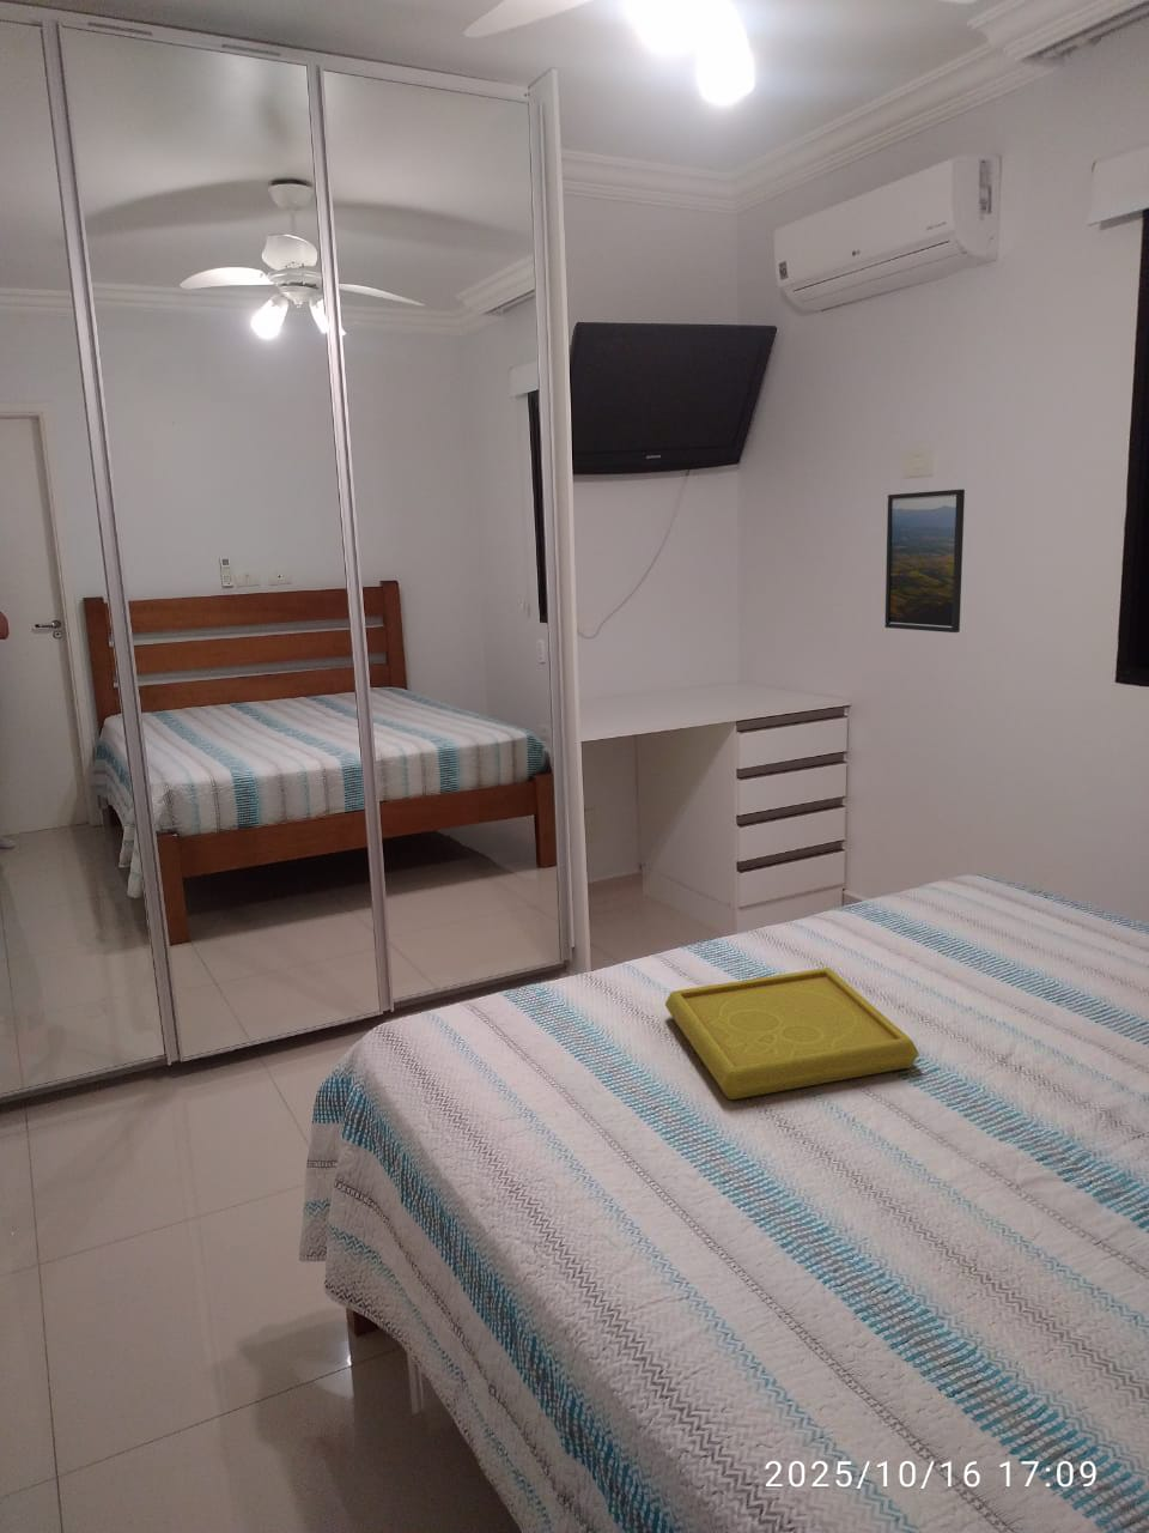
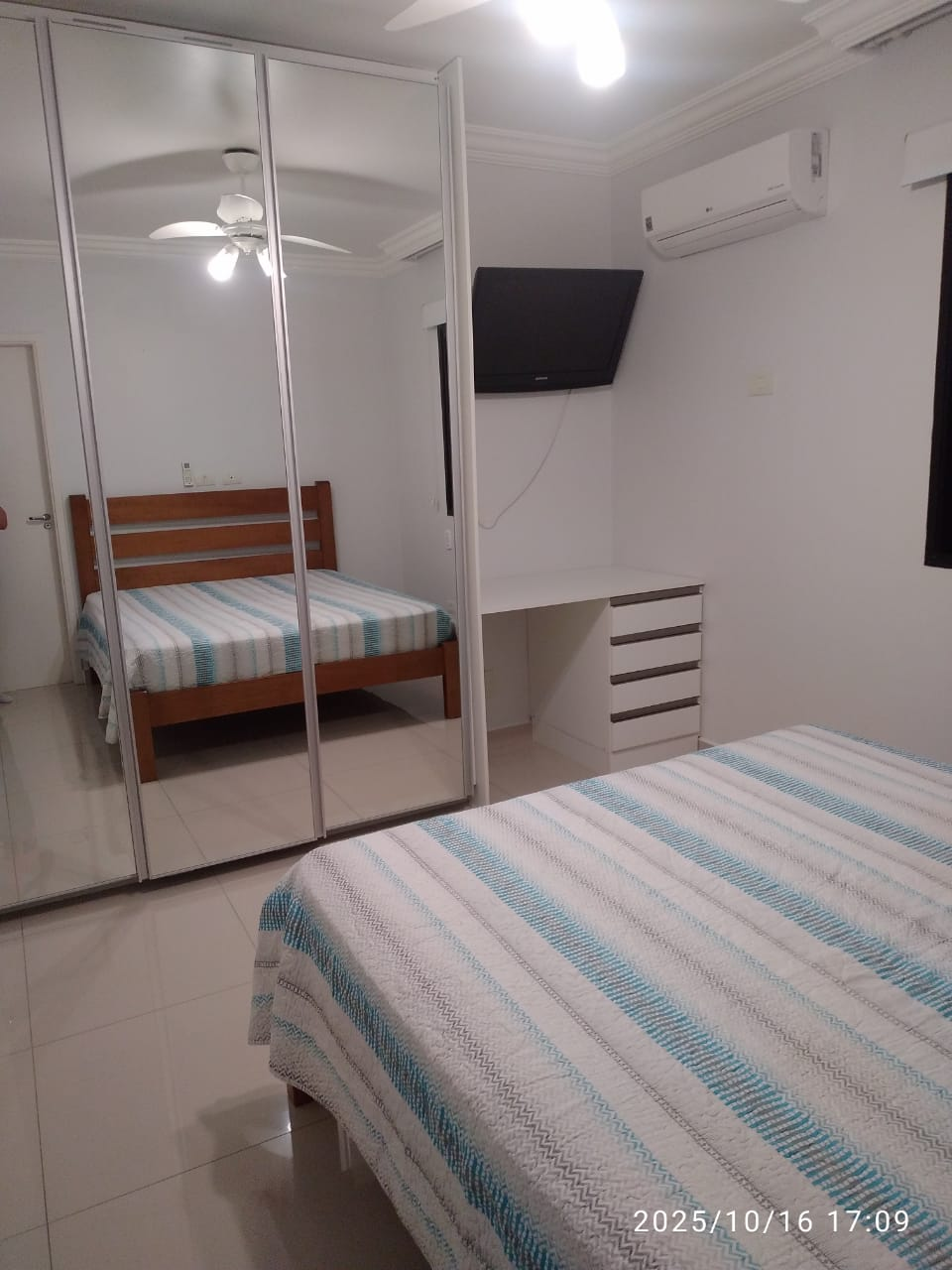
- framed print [885,489,966,634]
- serving tray [664,967,921,1101]
